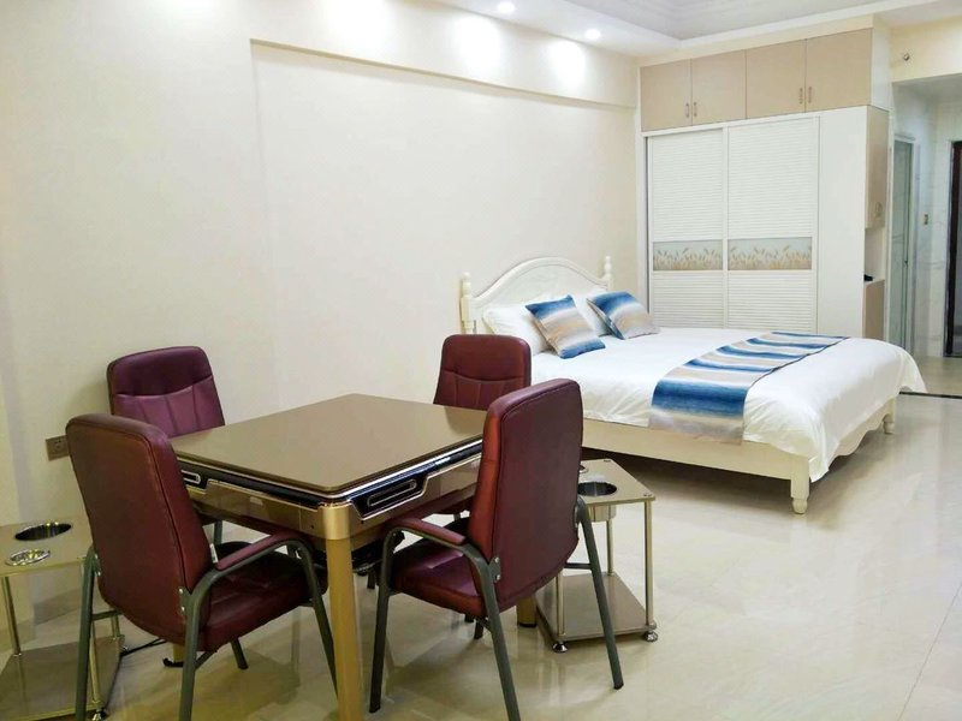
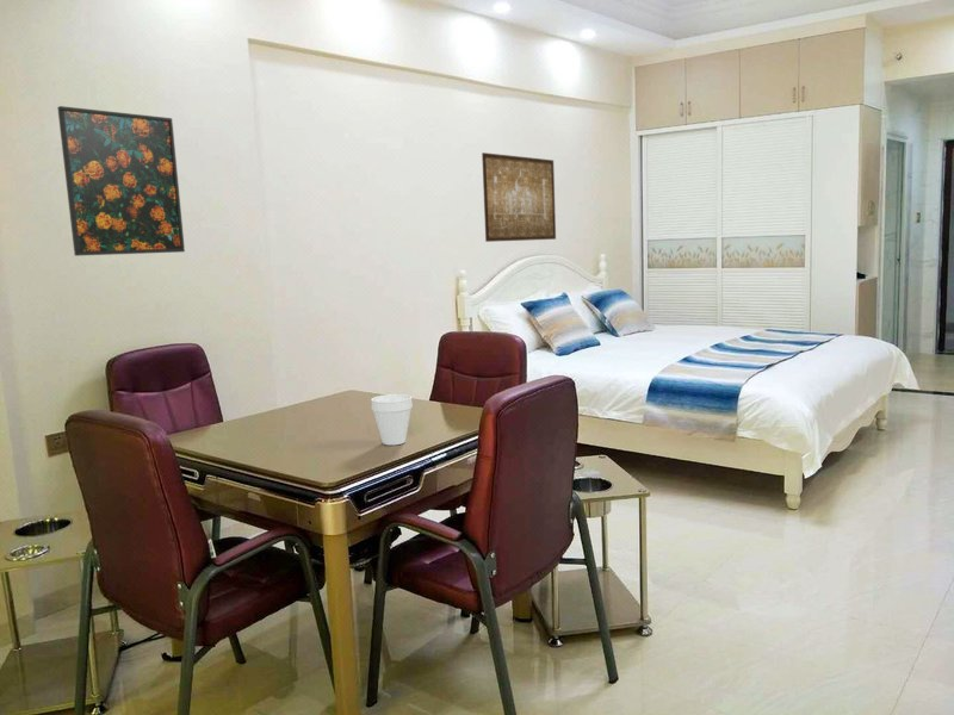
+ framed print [56,105,186,257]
+ wall art [481,151,557,243]
+ cup [370,393,414,446]
